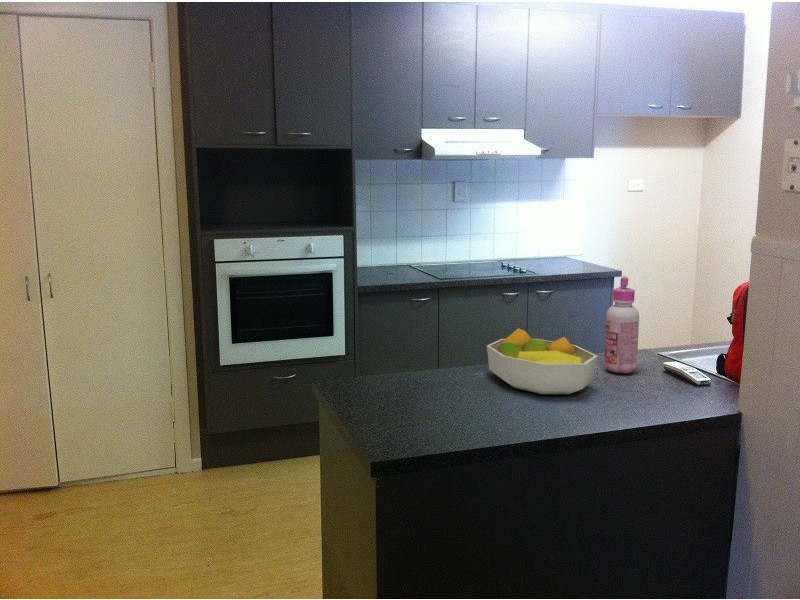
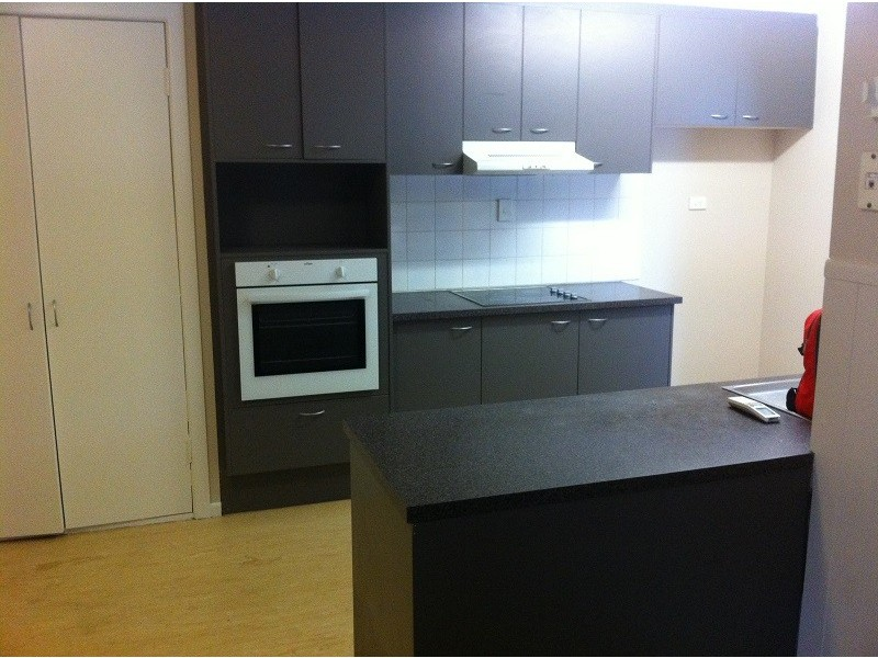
- fruit bowl [486,327,598,395]
- glue bottle [603,275,640,375]
